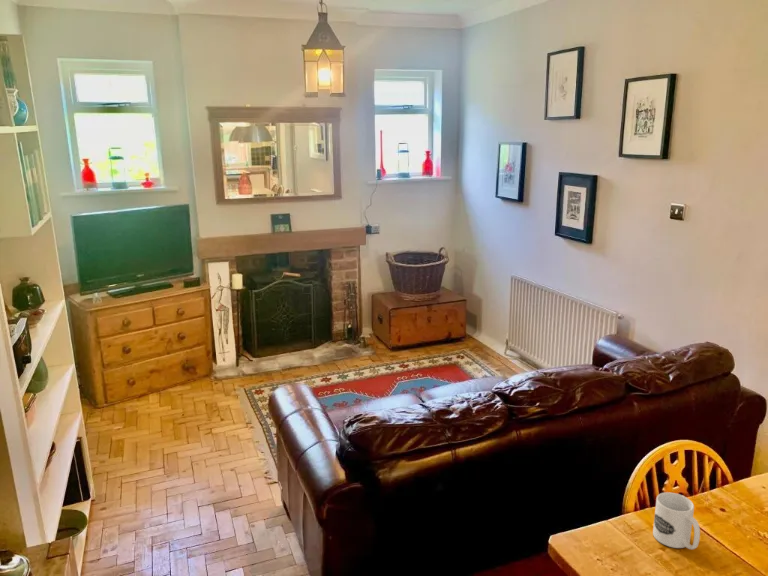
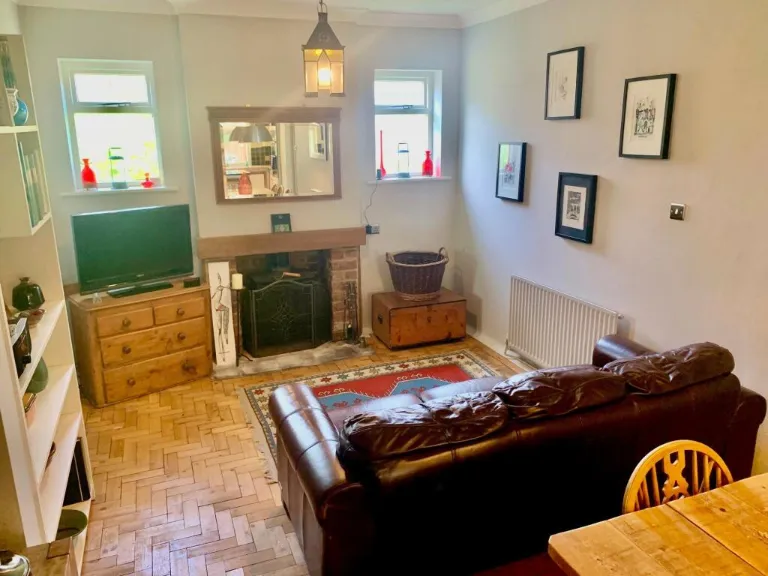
- mug [652,491,701,550]
